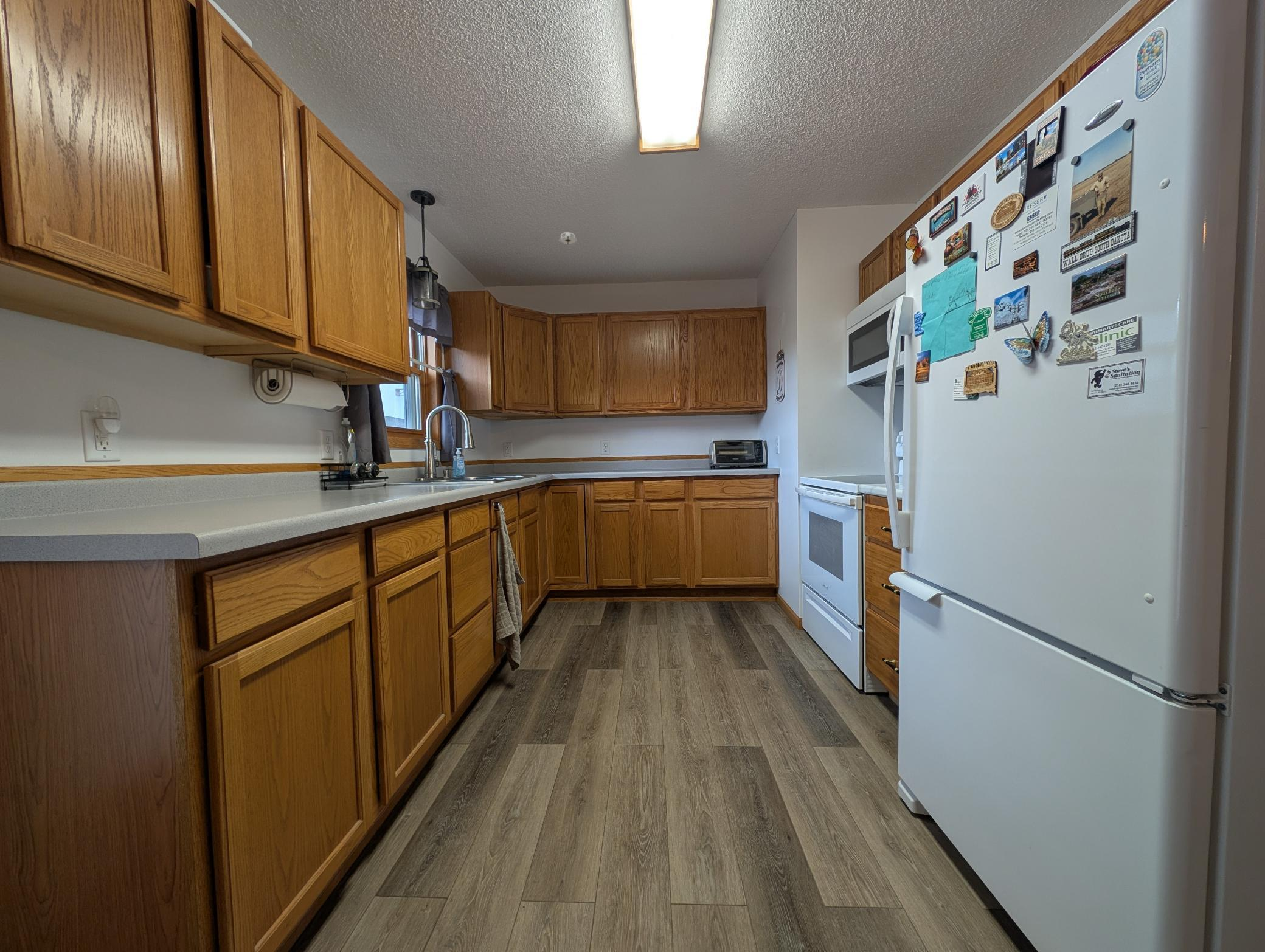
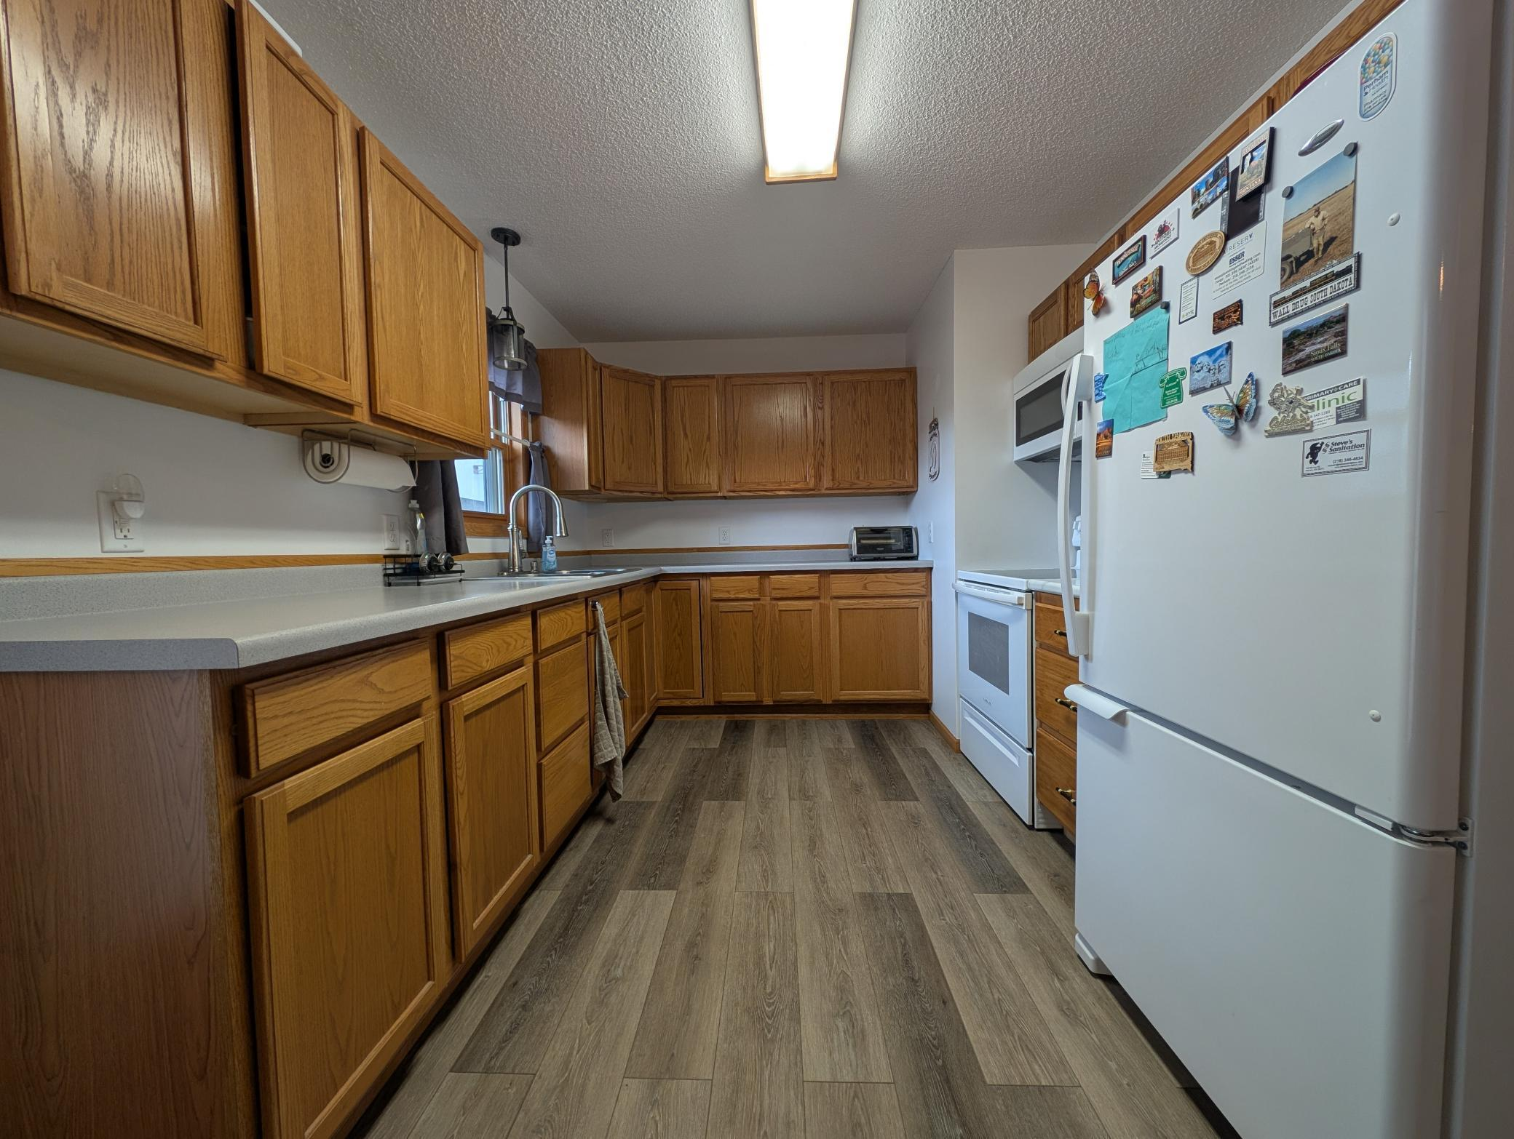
- smoke detector [558,232,578,245]
